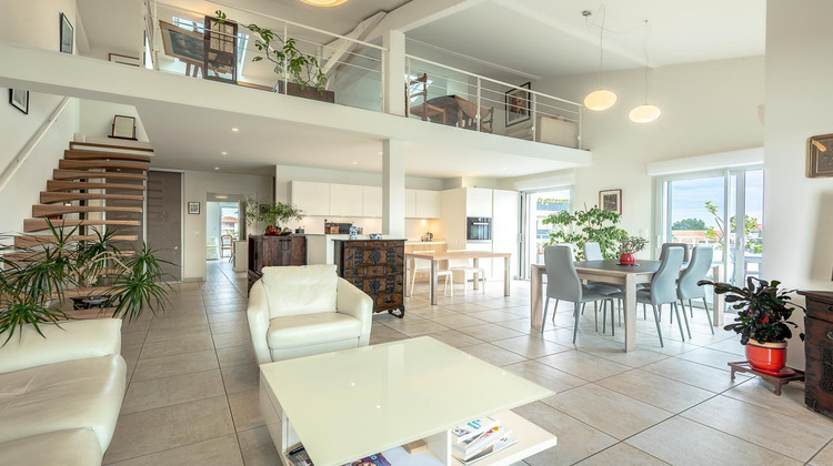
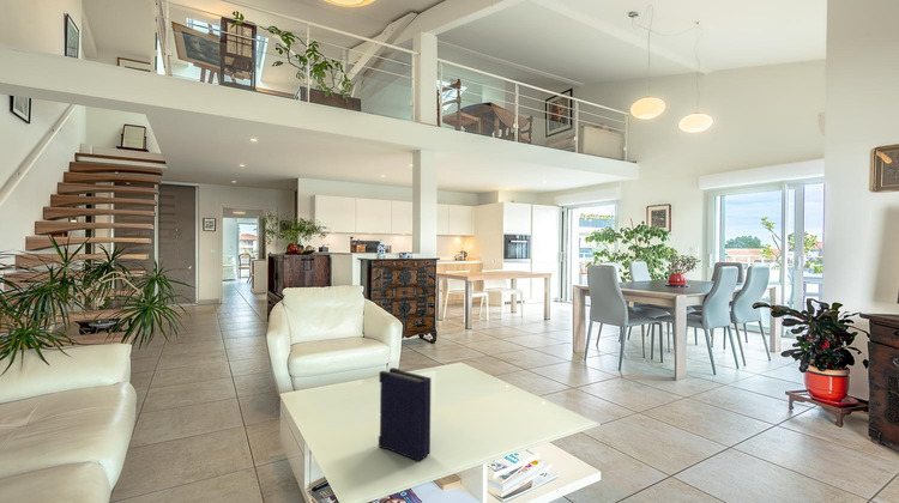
+ book [378,366,433,462]
